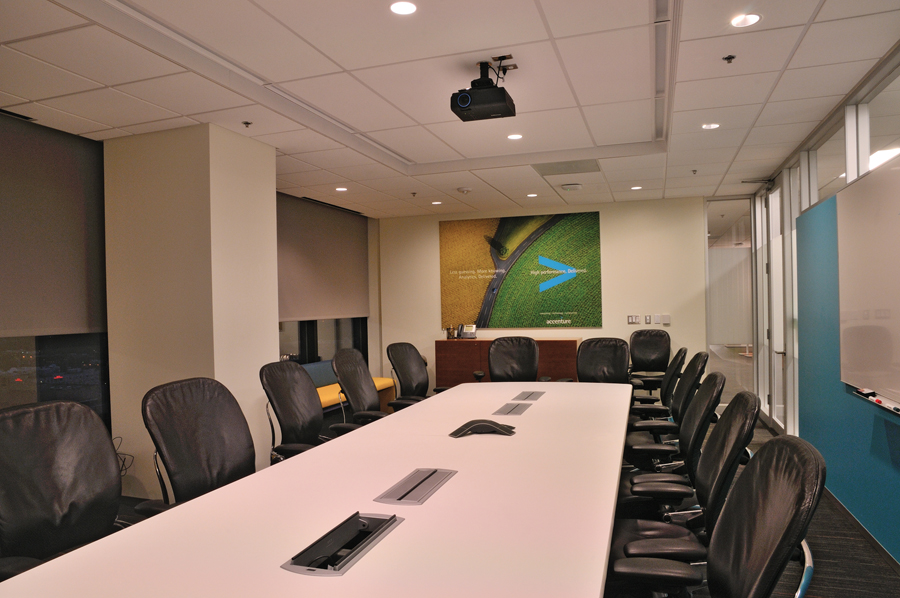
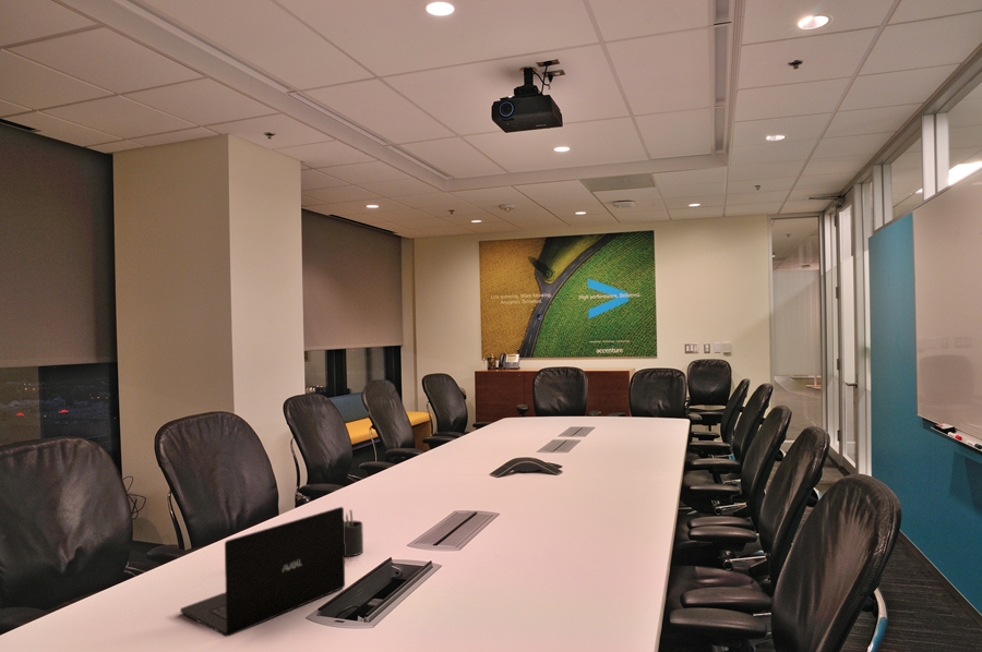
+ pen holder [334,506,364,557]
+ laptop [179,506,346,638]
